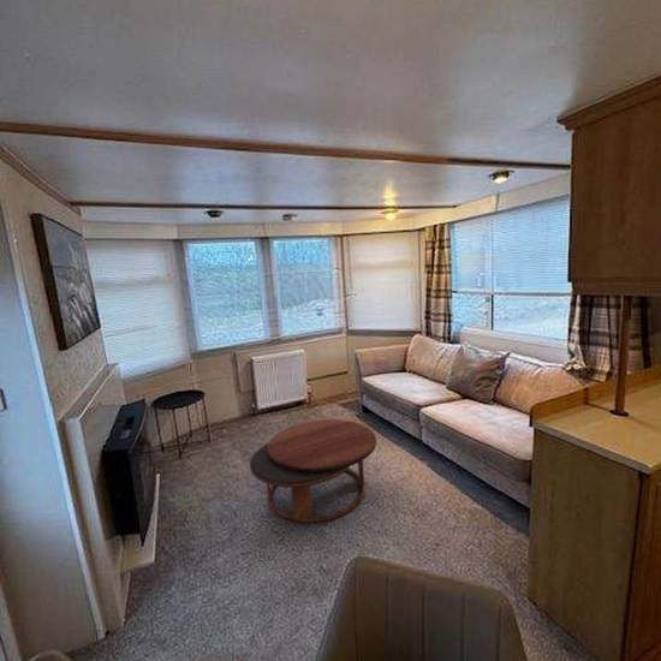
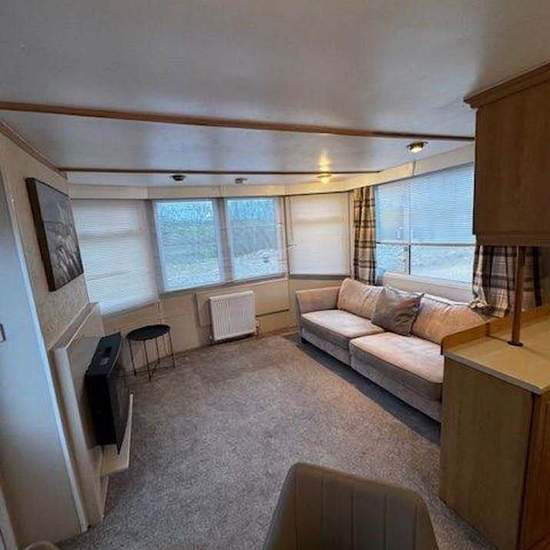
- coffee table [249,418,377,523]
